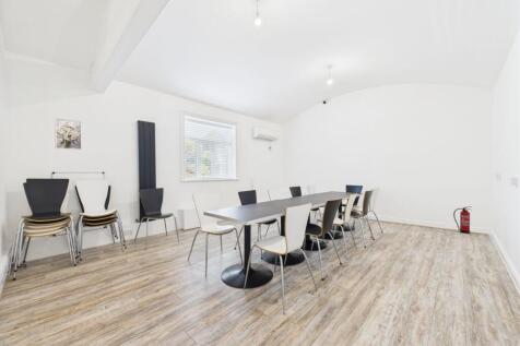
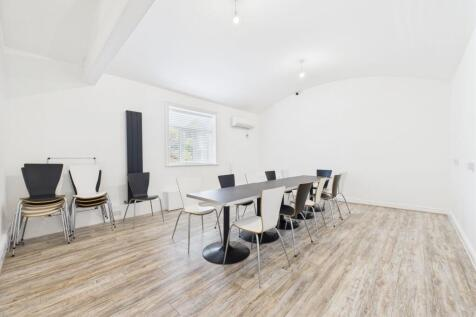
- fire extinguisher [452,205,473,235]
- wall art [54,117,83,152]
